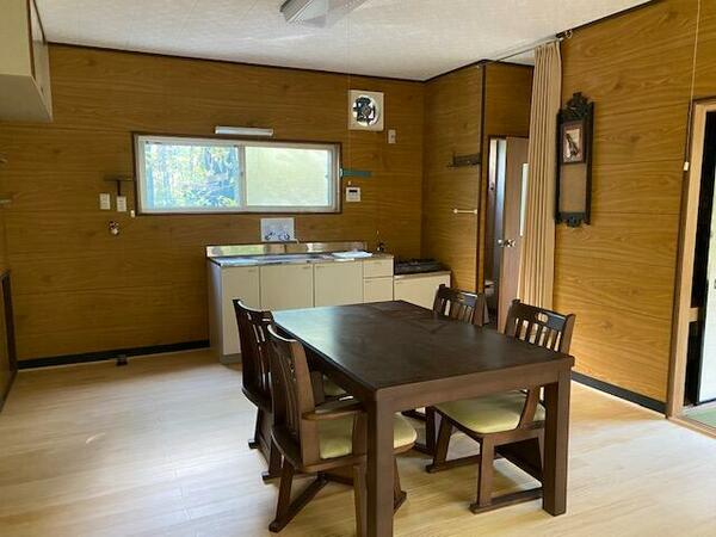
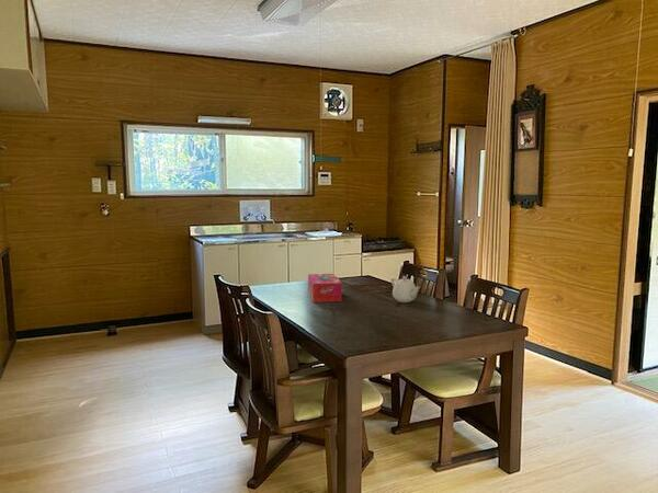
+ teapot [390,275,421,303]
+ tissue box [307,273,343,303]
